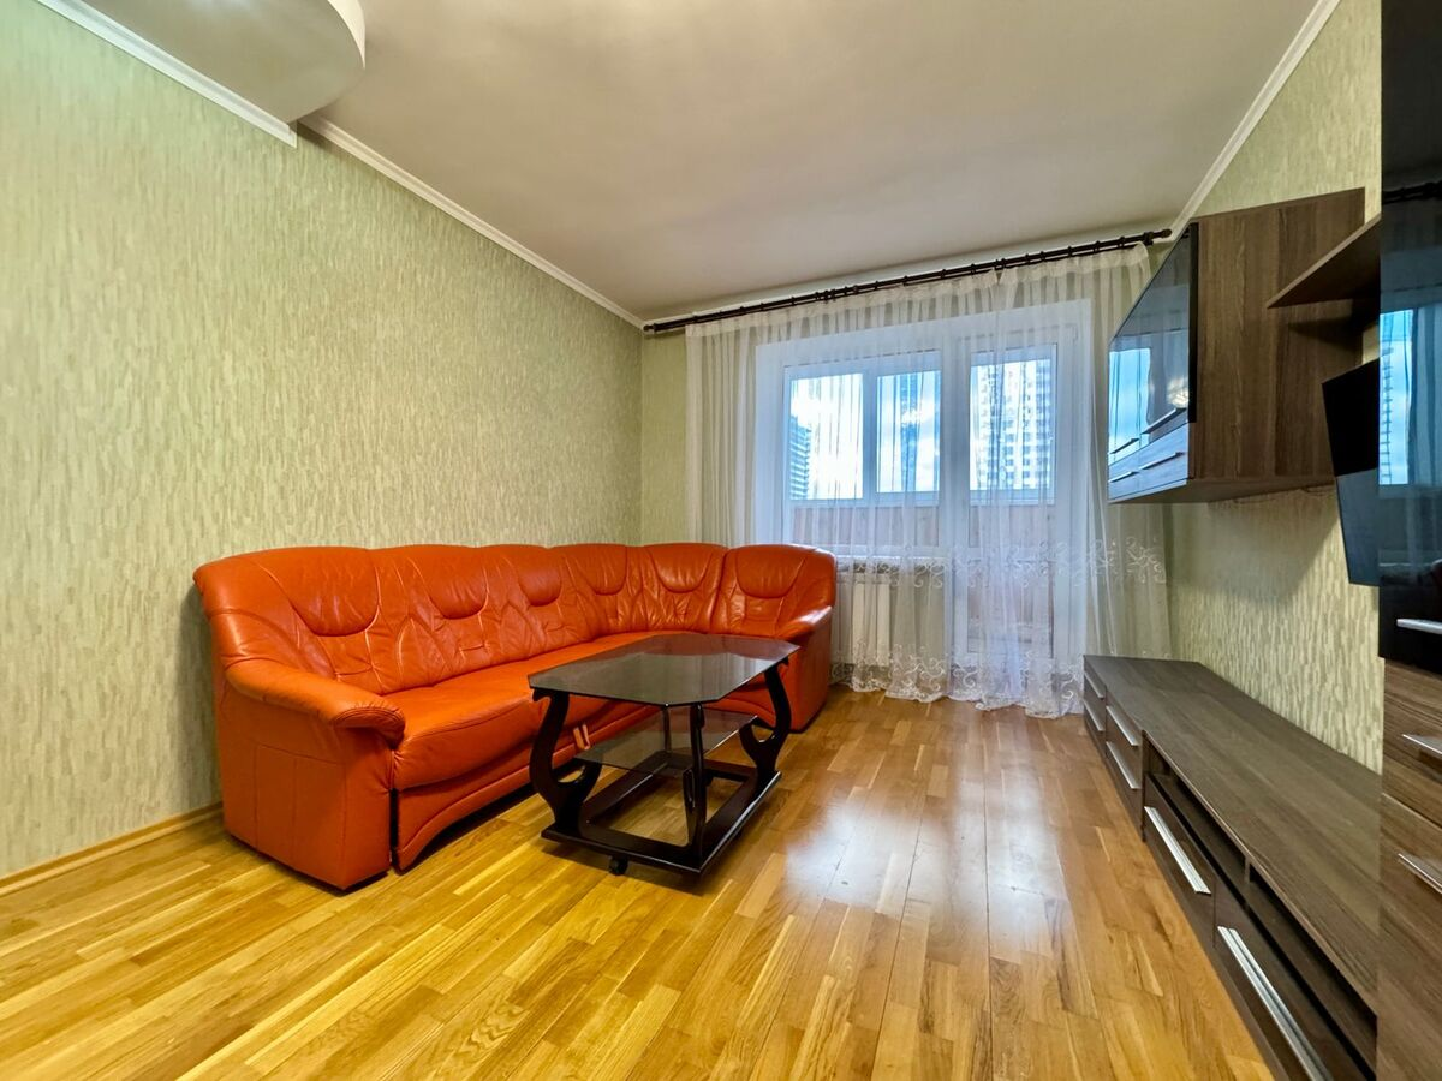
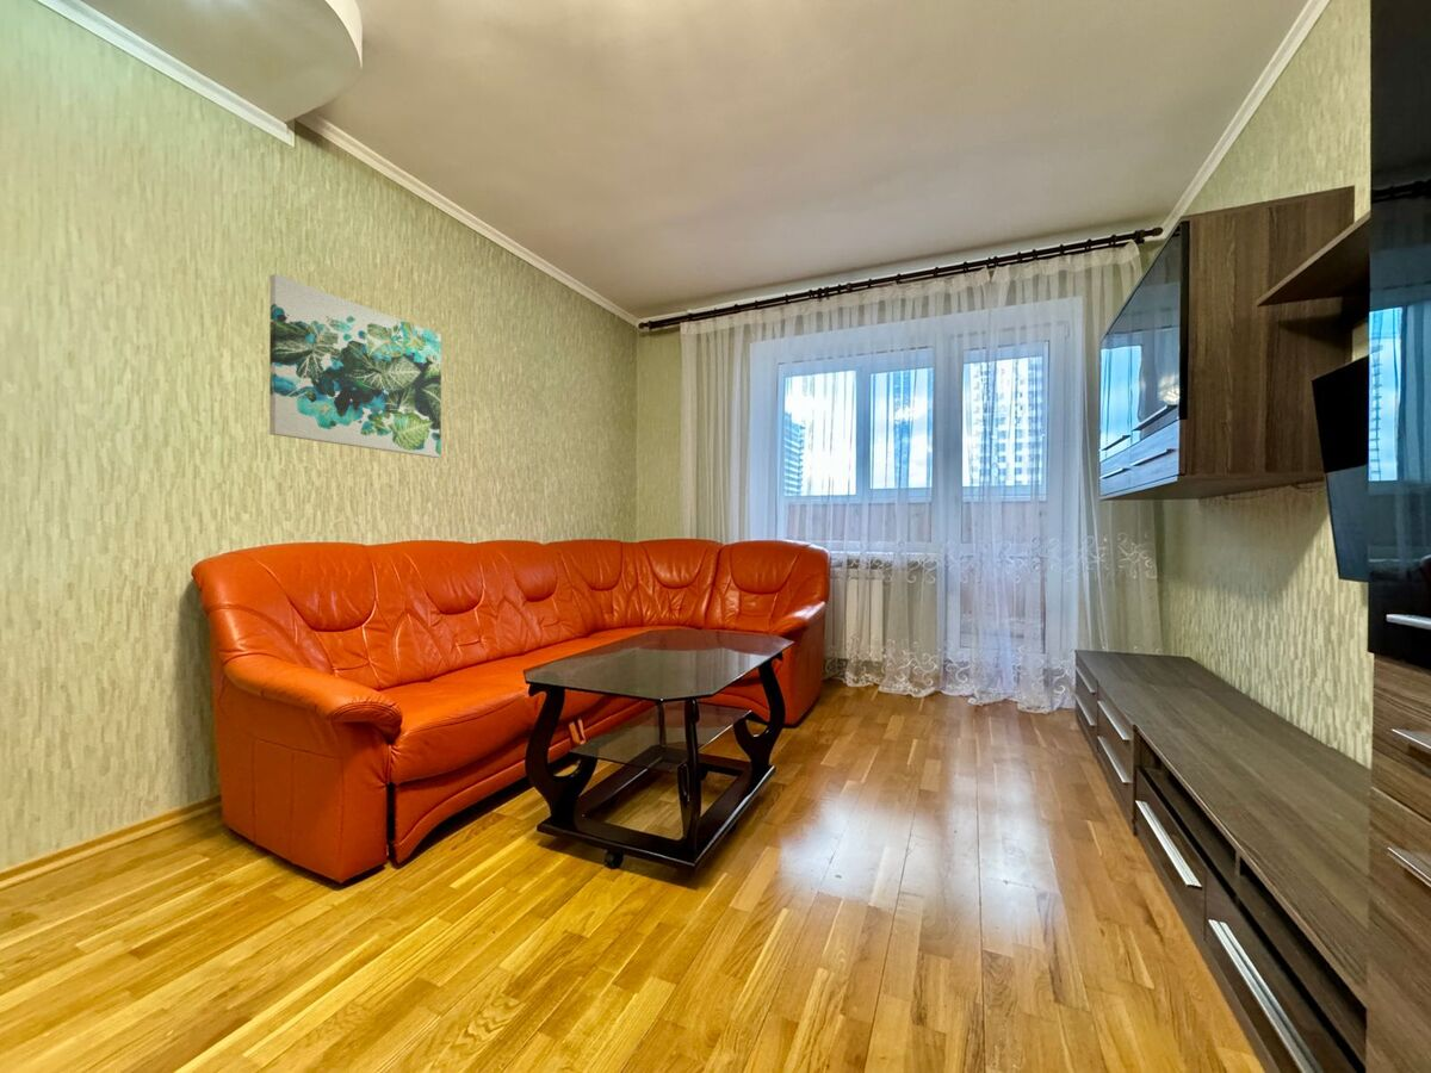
+ wall art [268,273,442,459]
